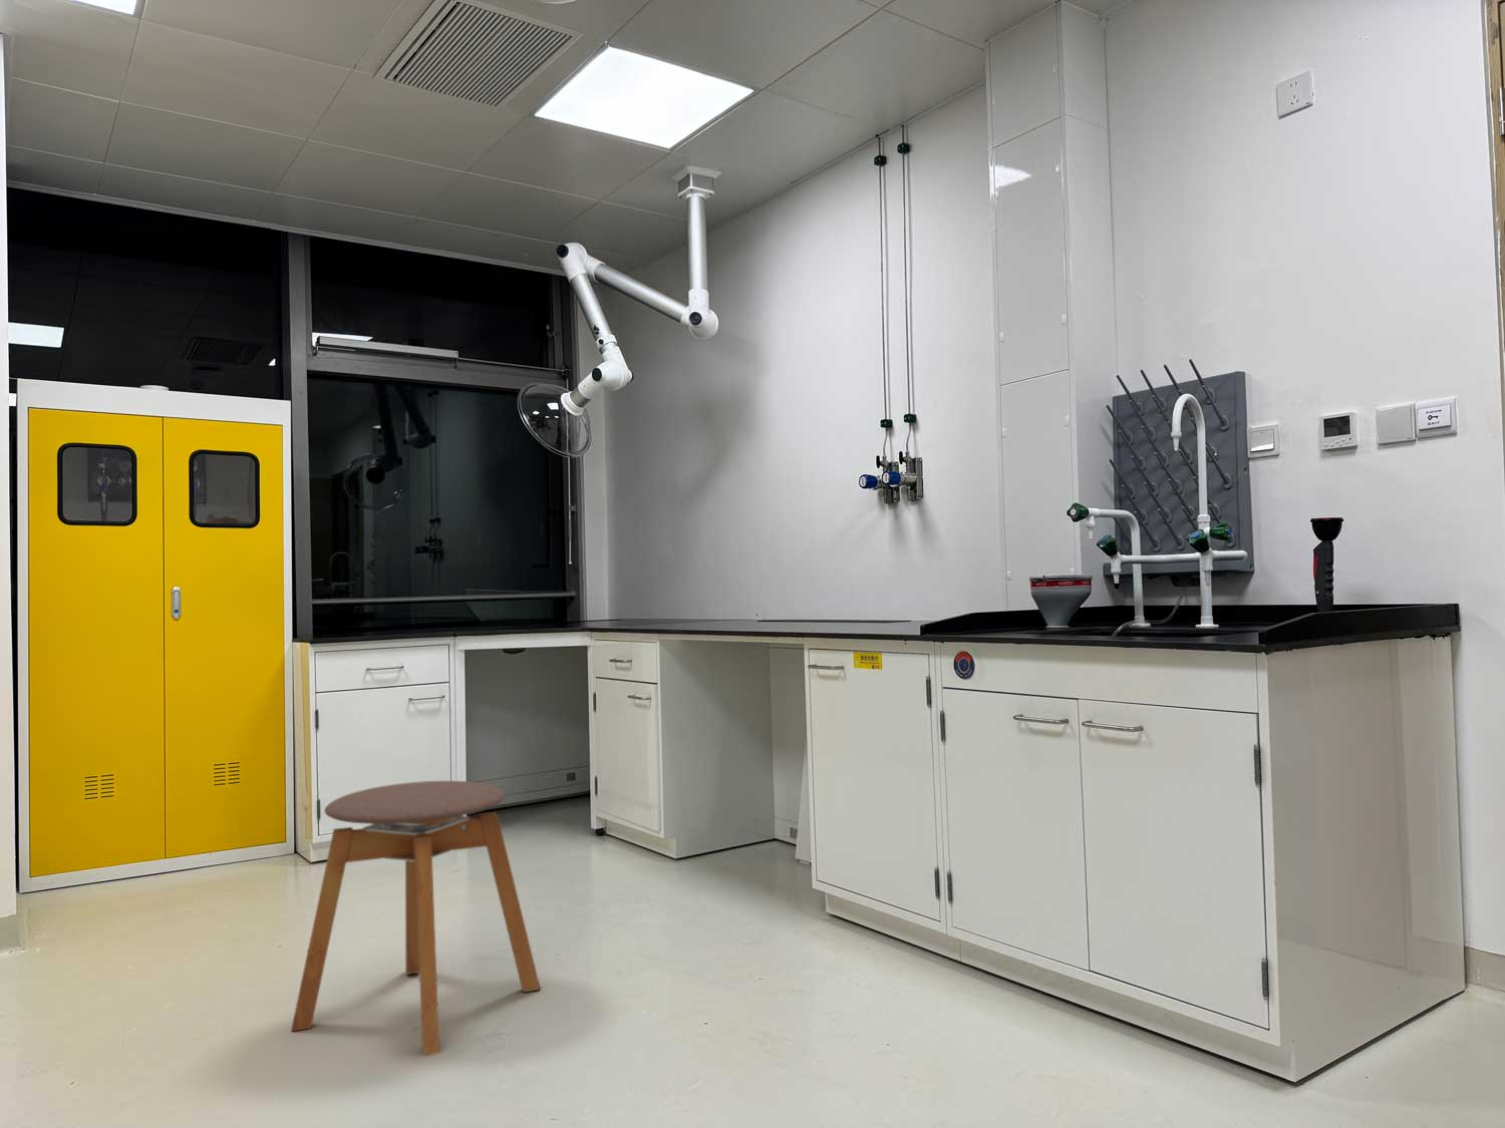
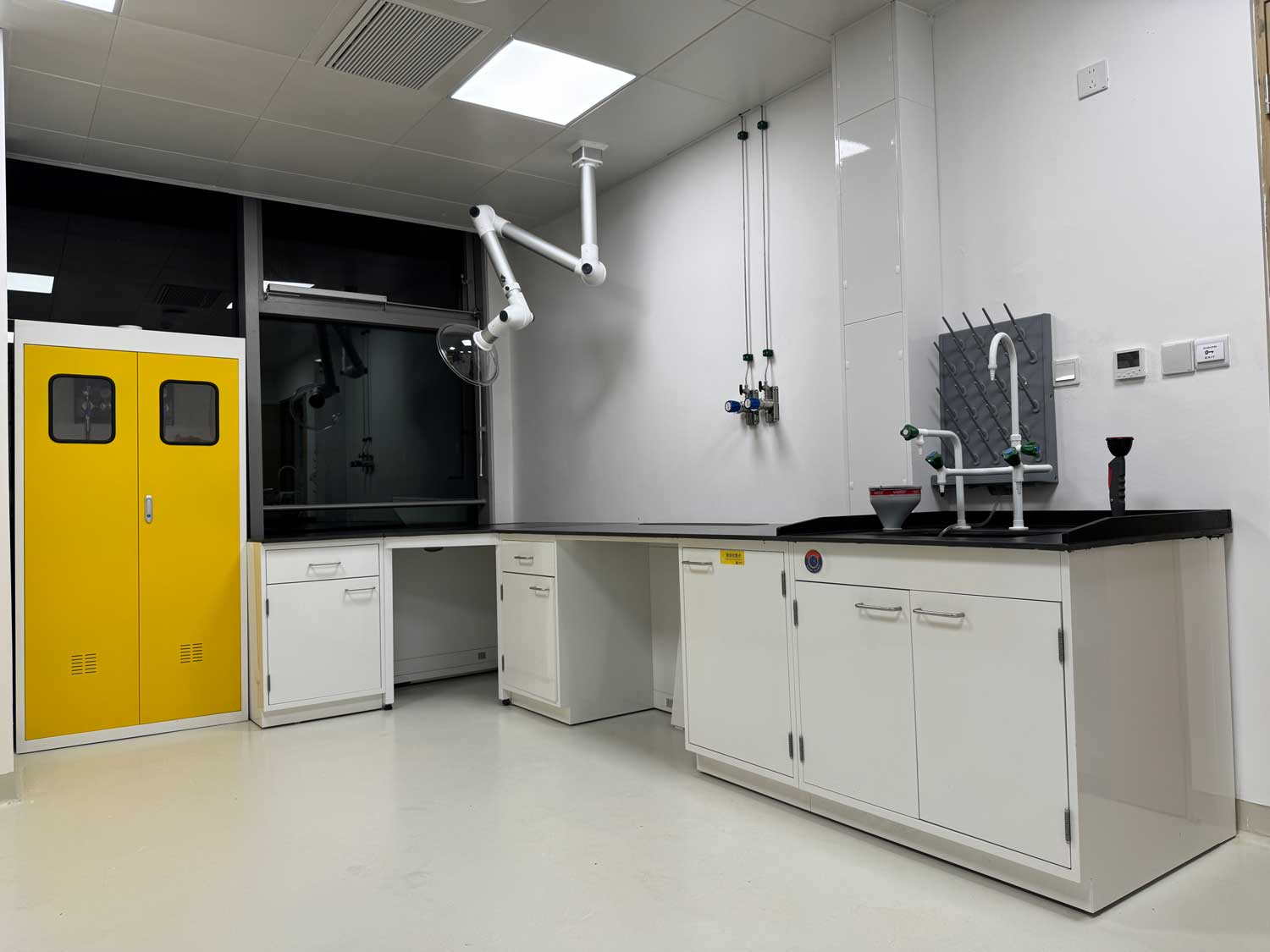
- stool [290,780,542,1057]
